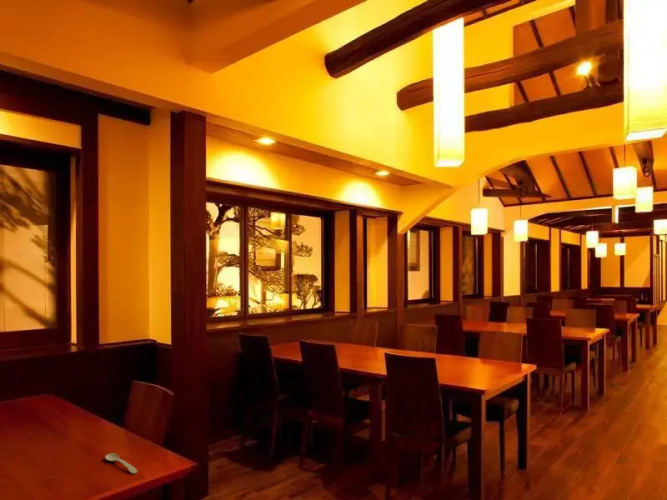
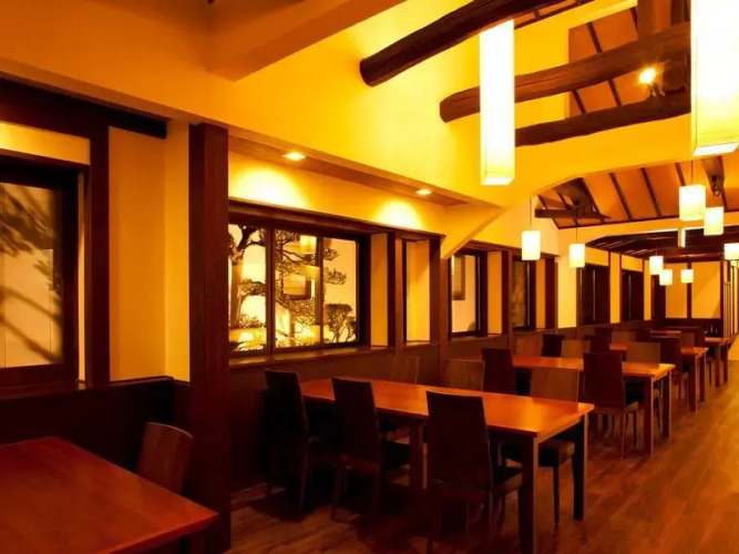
- spoon [104,452,138,475]
